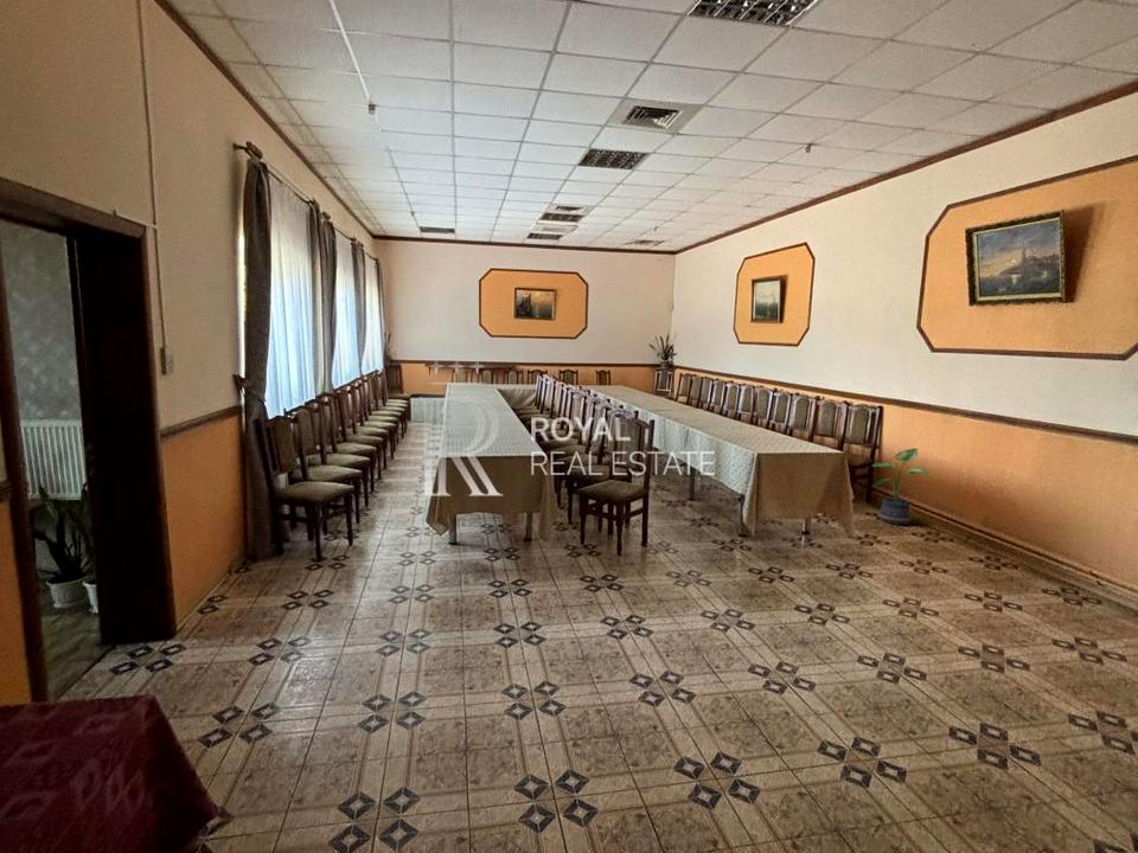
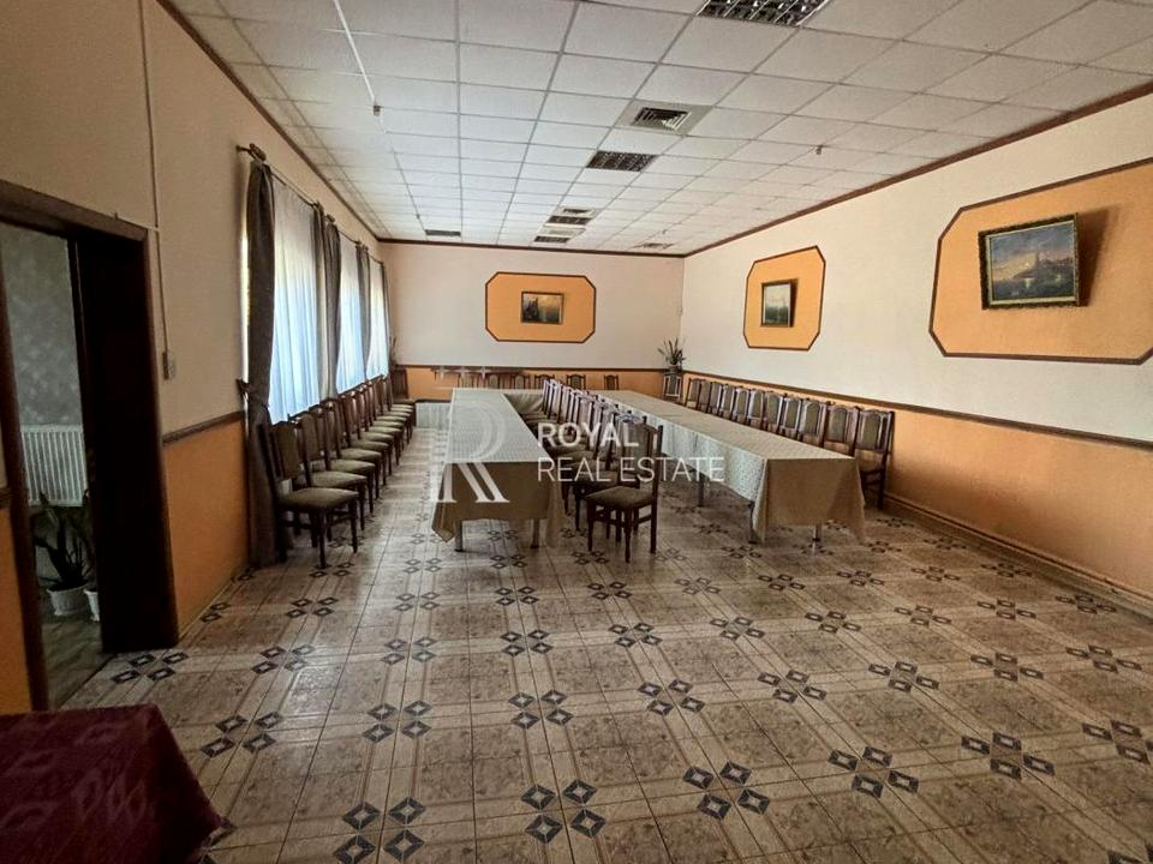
- potted plant [870,447,931,526]
